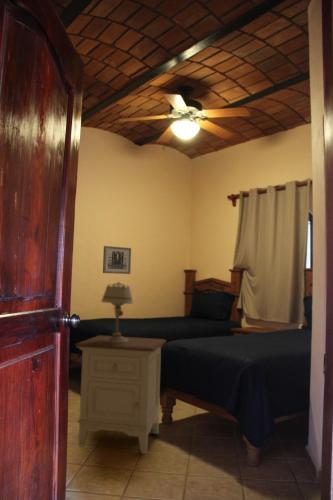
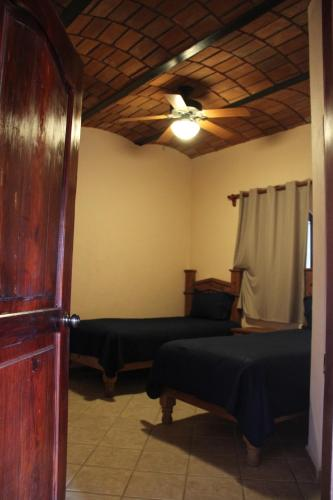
- table lamp [100,281,134,343]
- nightstand [73,334,167,455]
- wall art [102,245,132,275]
